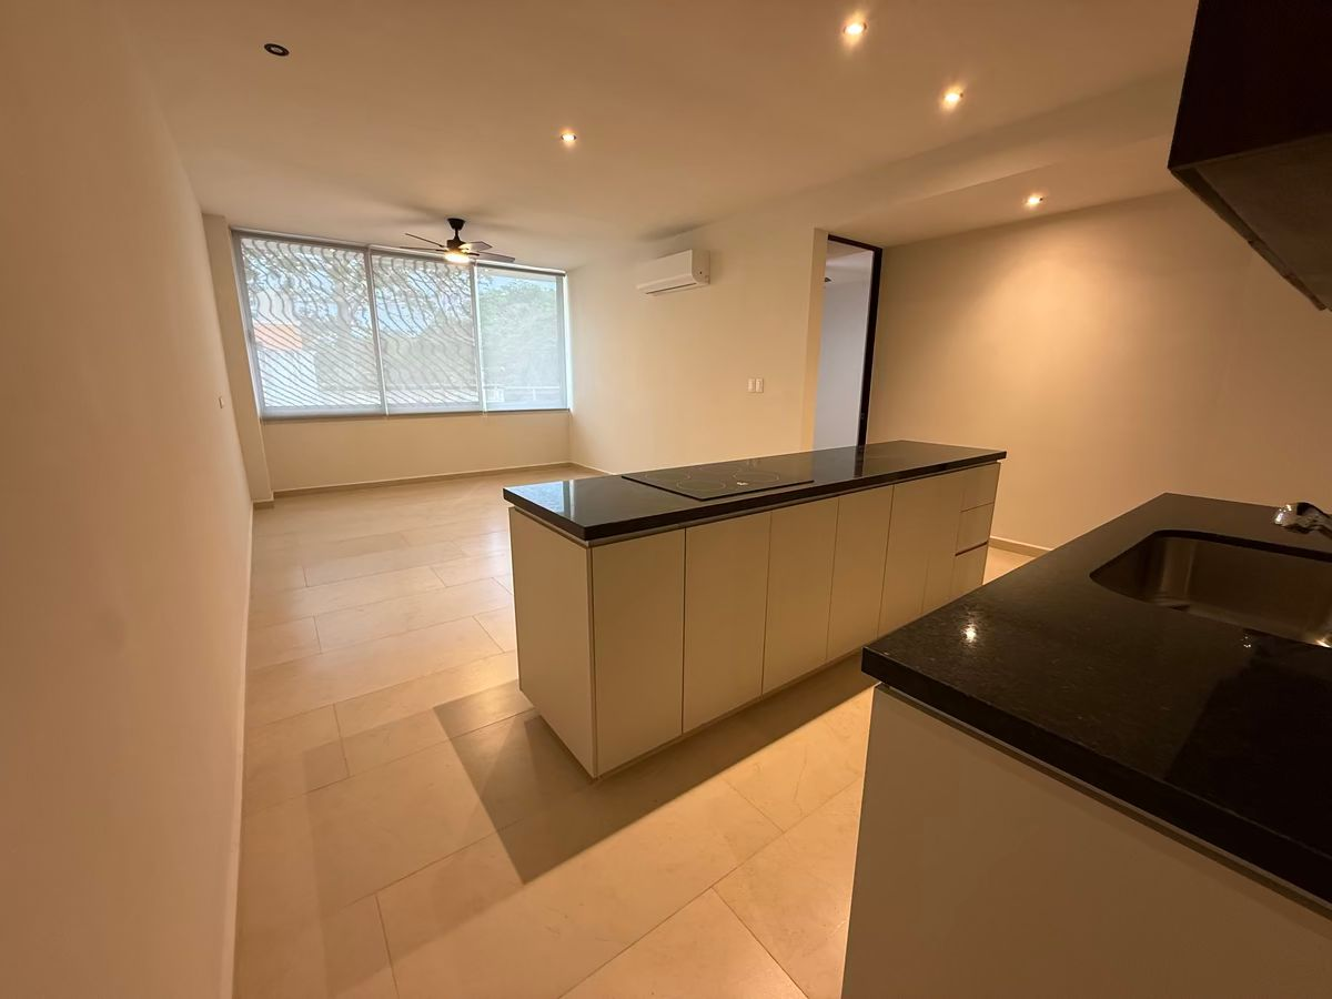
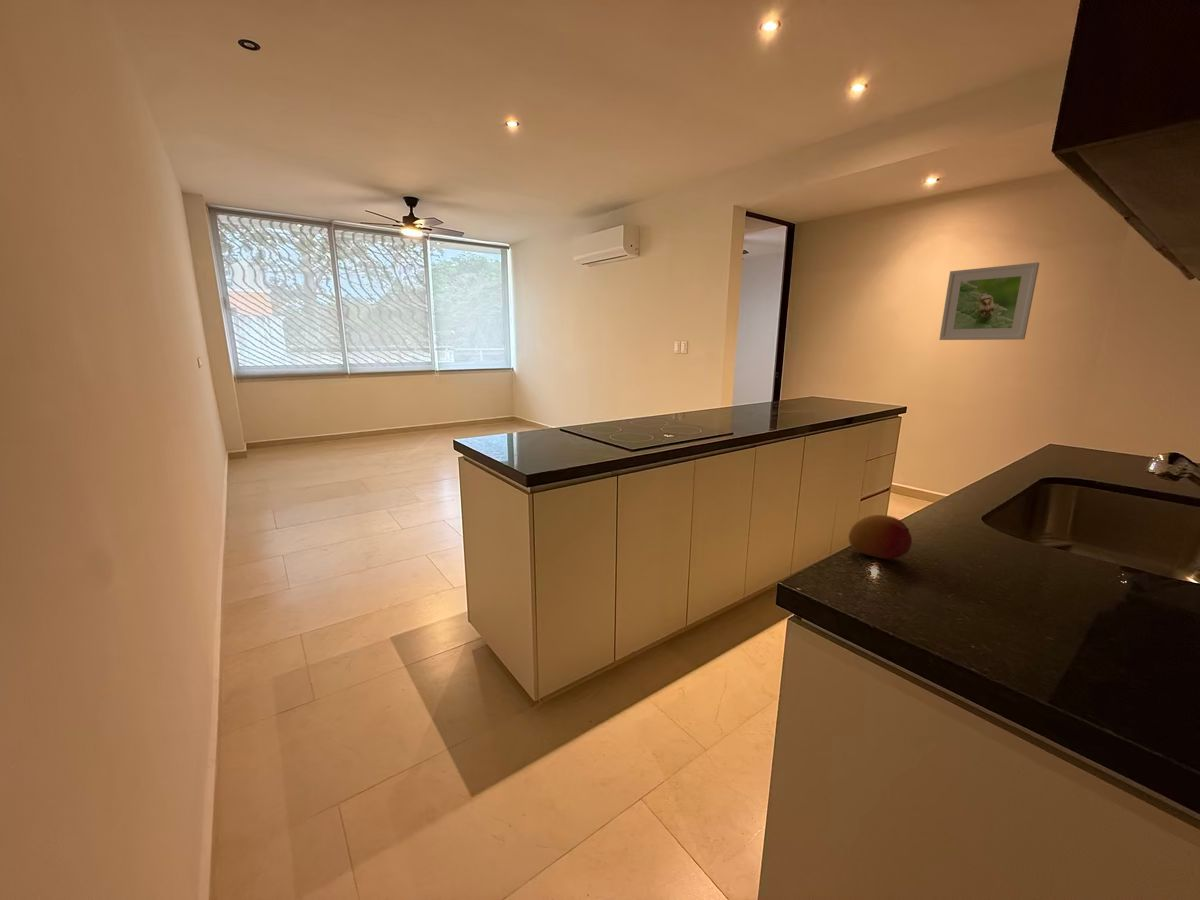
+ fruit [848,514,913,560]
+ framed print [939,261,1040,341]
